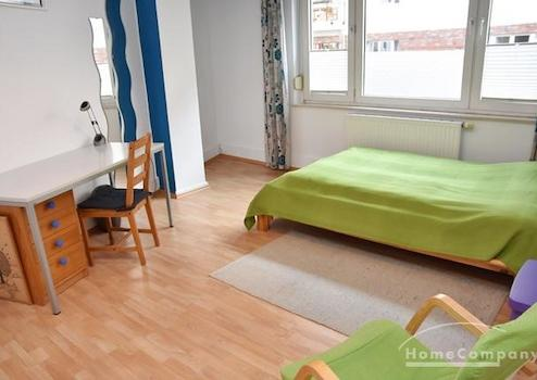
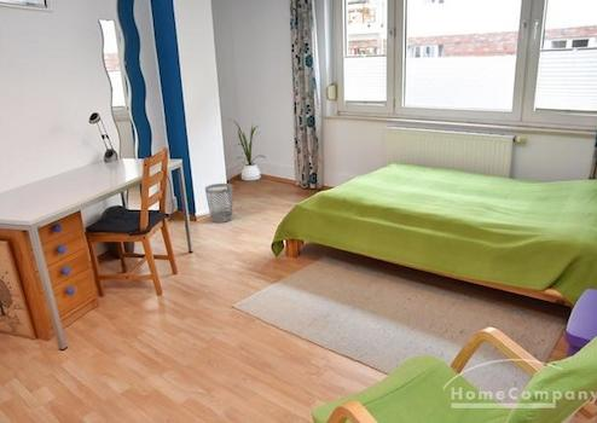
+ wastebasket [204,182,234,224]
+ house plant [230,118,267,181]
